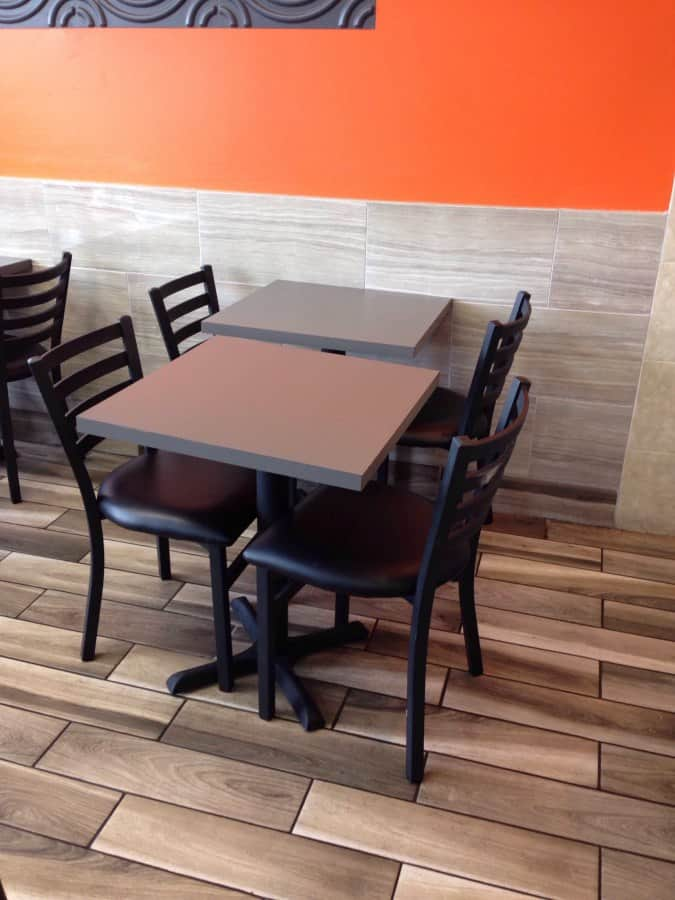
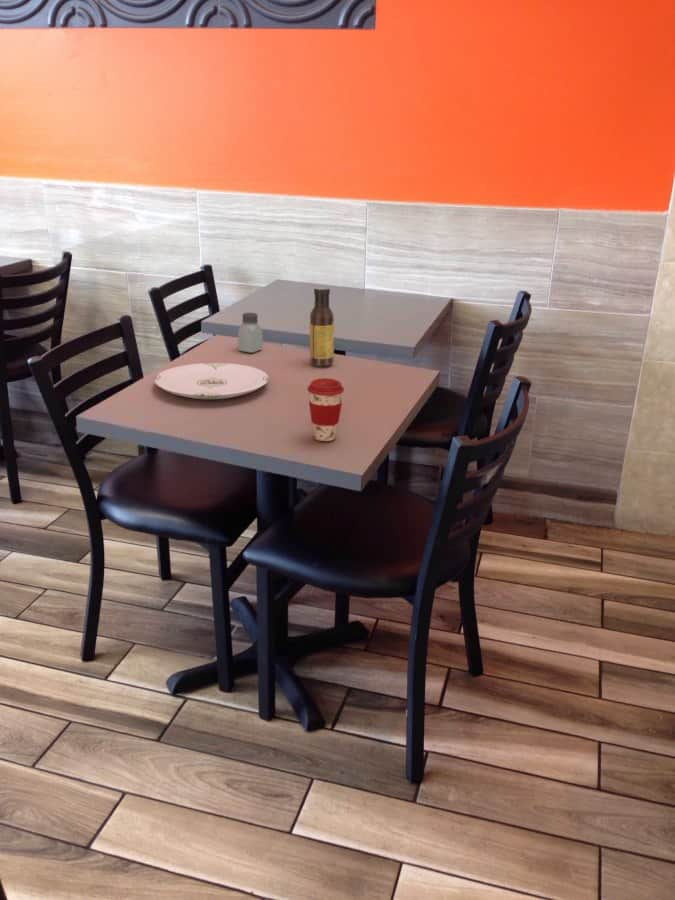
+ saltshaker [237,312,264,354]
+ sauce bottle [309,286,335,367]
+ plate [153,362,270,400]
+ coffee cup [306,377,345,442]
